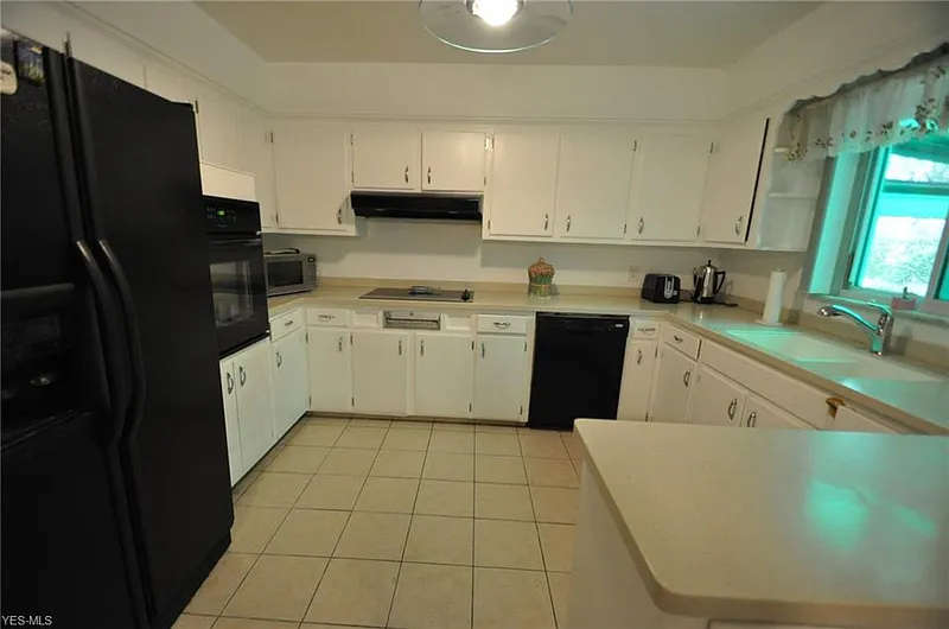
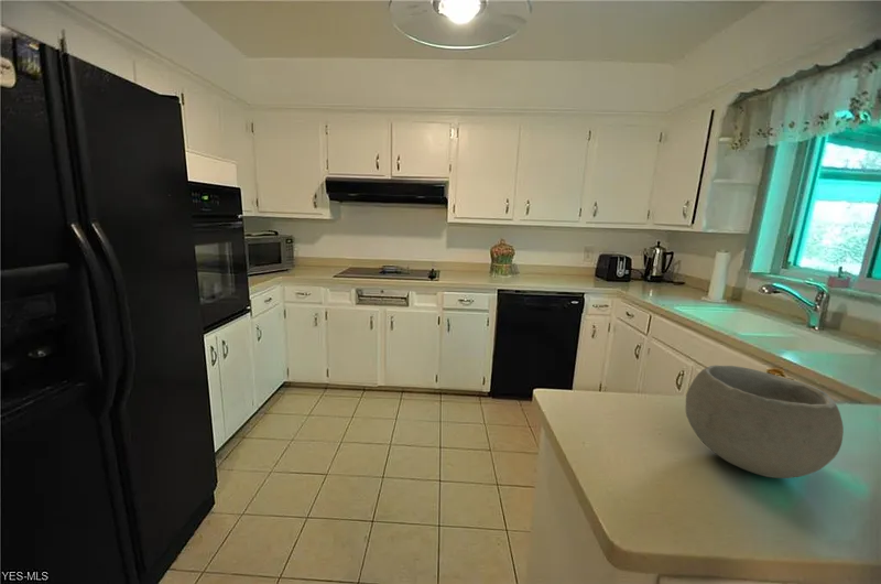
+ bowl [685,365,845,479]
